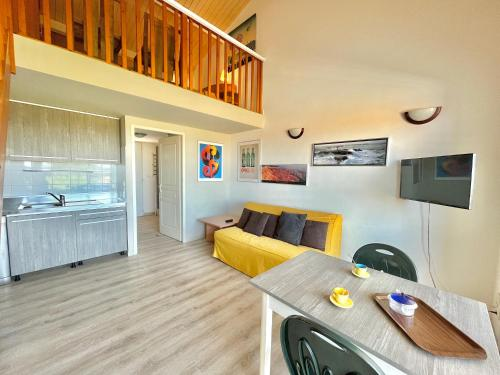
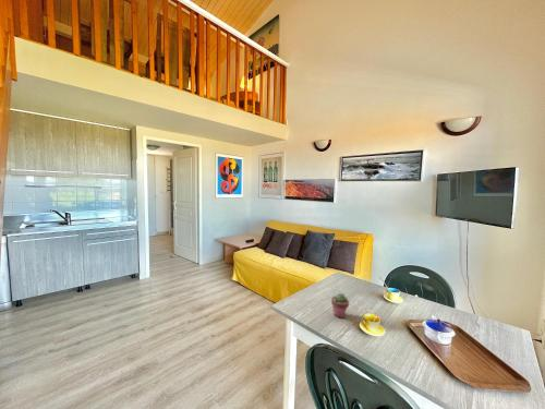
+ potted succulent [330,292,350,318]
